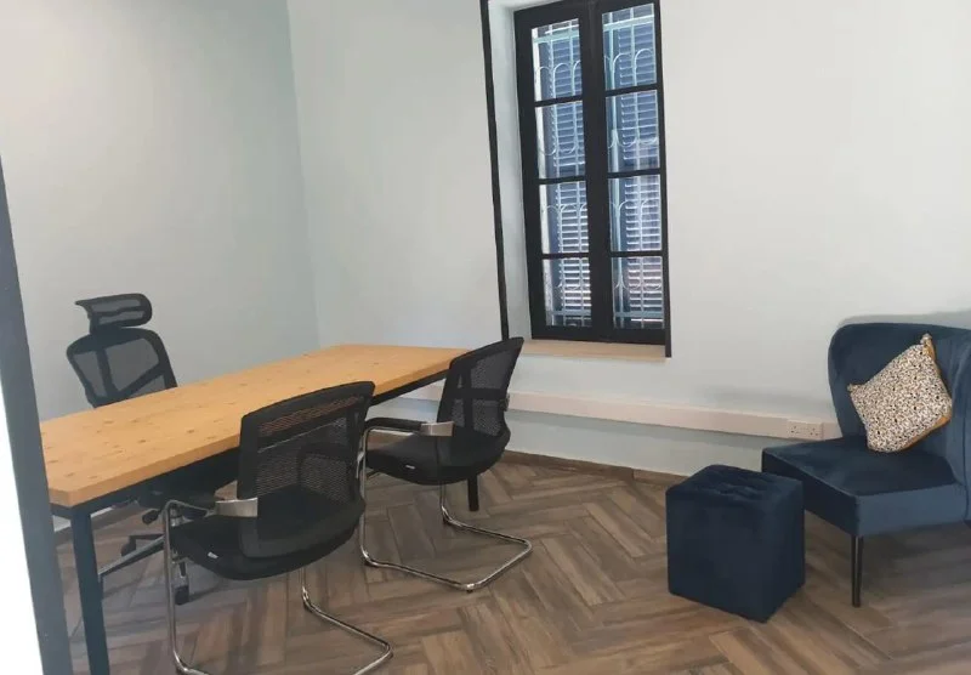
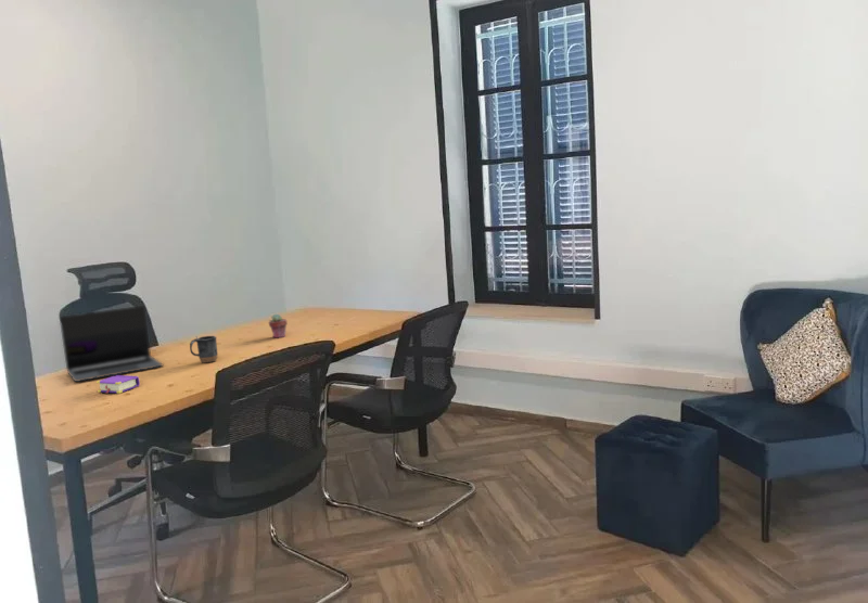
+ book [95,374,141,395]
+ laptop [59,305,164,383]
+ mug [189,335,219,364]
+ potted succulent [268,313,289,339]
